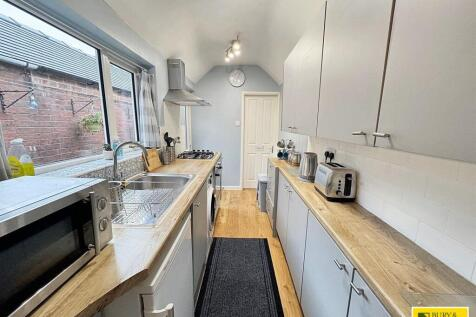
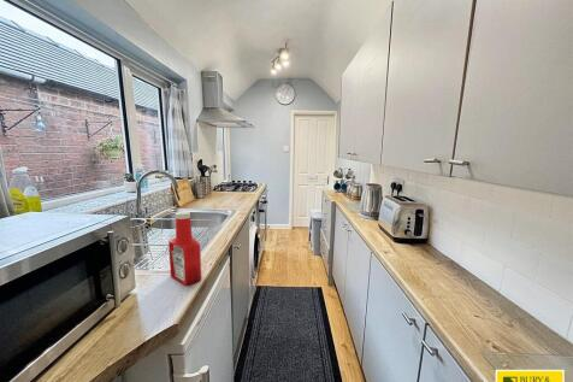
+ soap bottle [167,211,202,287]
